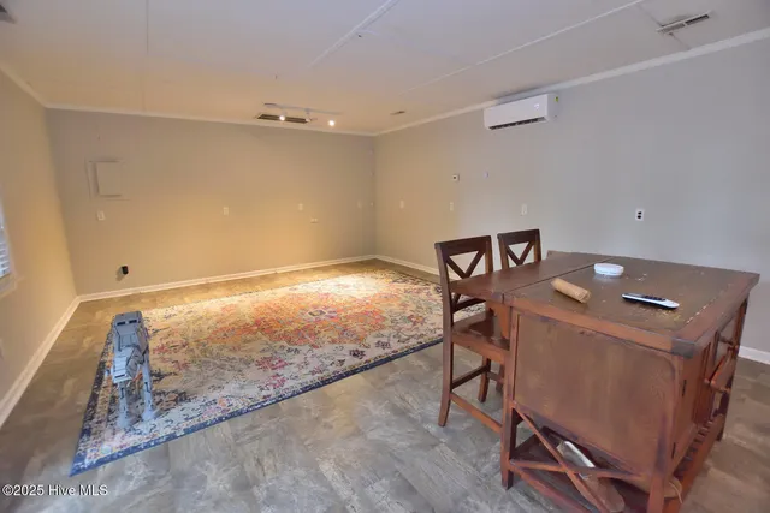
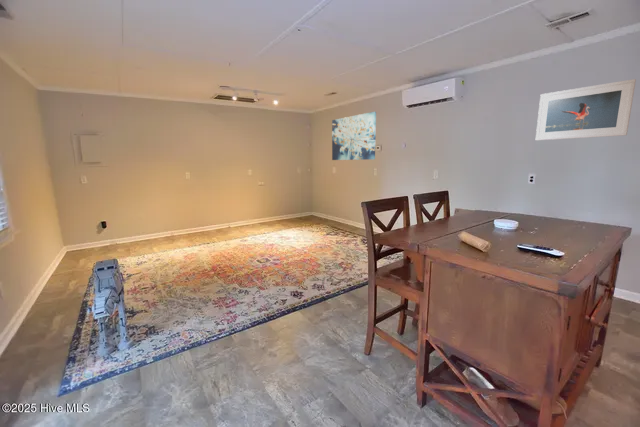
+ wall art [331,111,377,161]
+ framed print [535,78,637,141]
